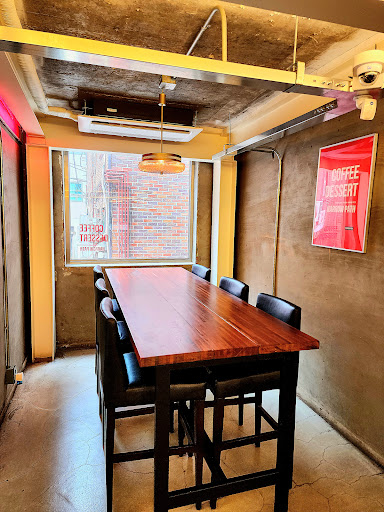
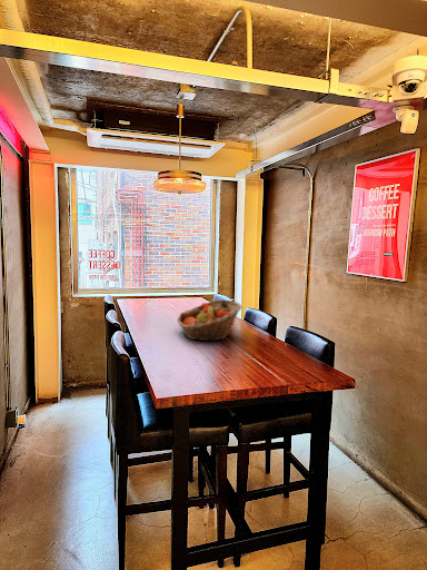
+ fruit basket [176,298,242,342]
